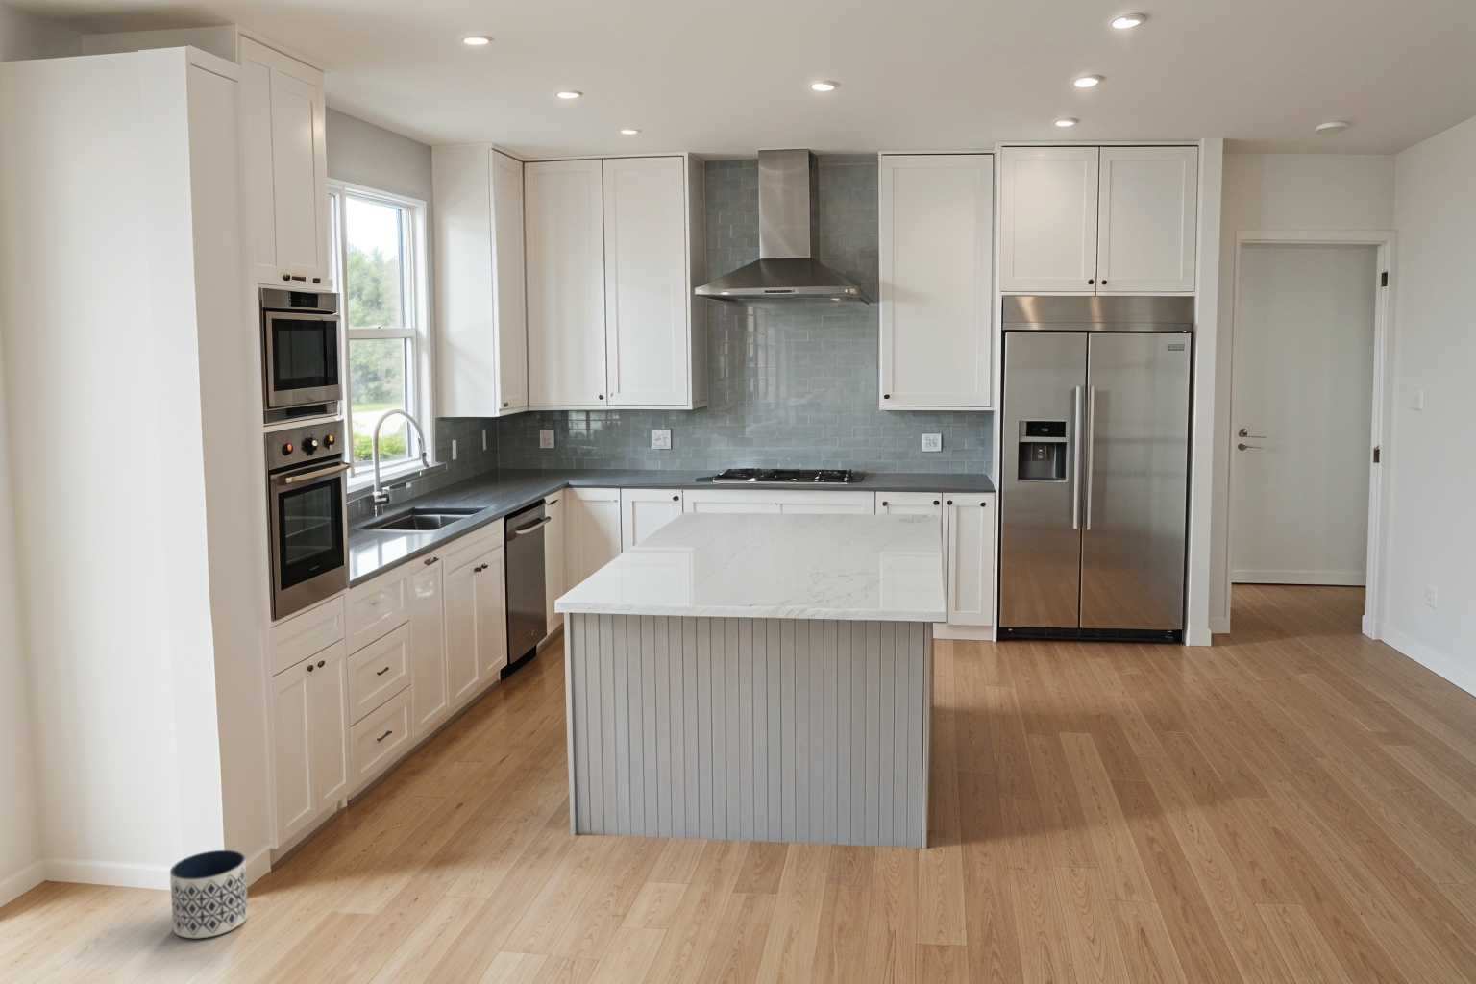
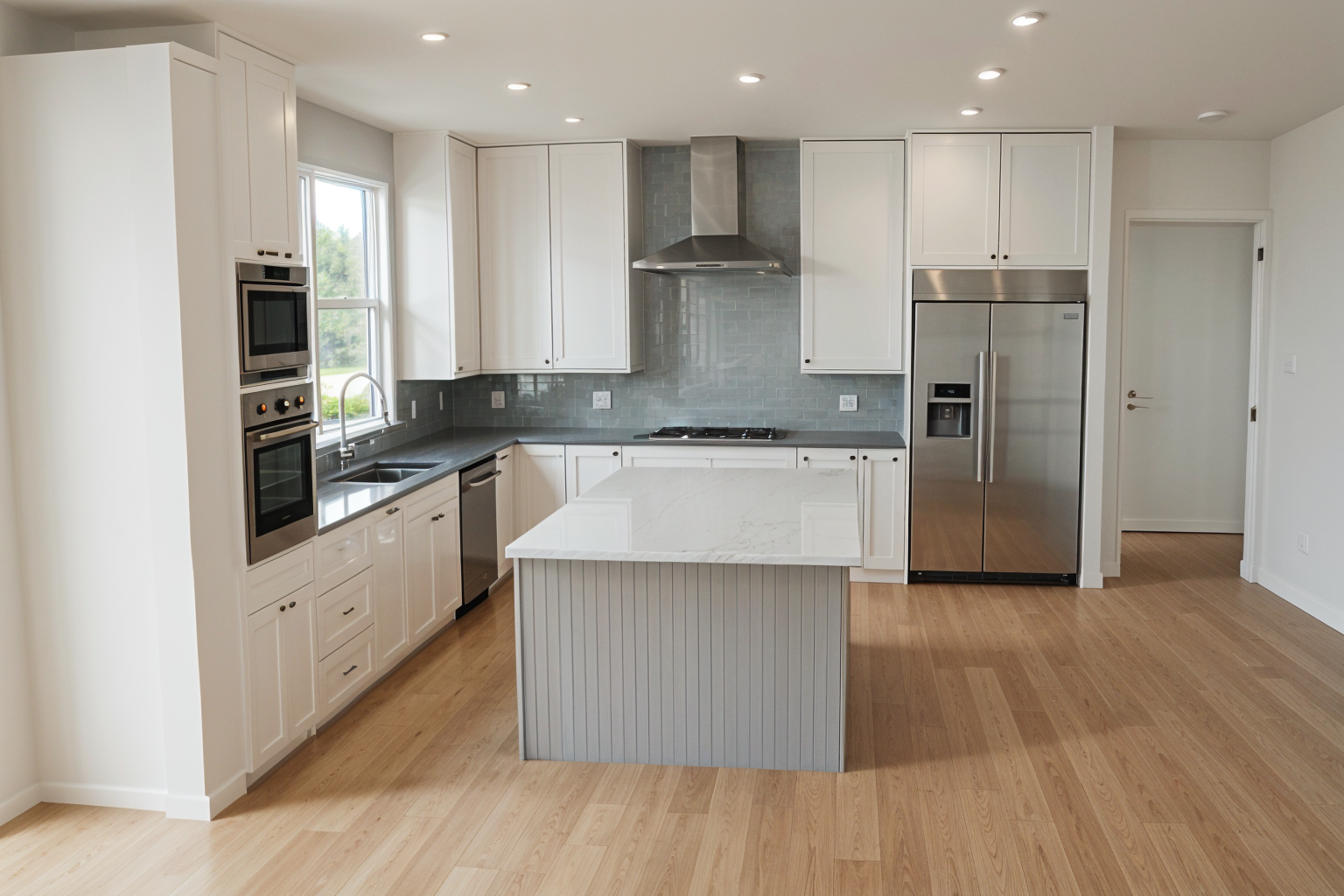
- planter [169,850,249,939]
